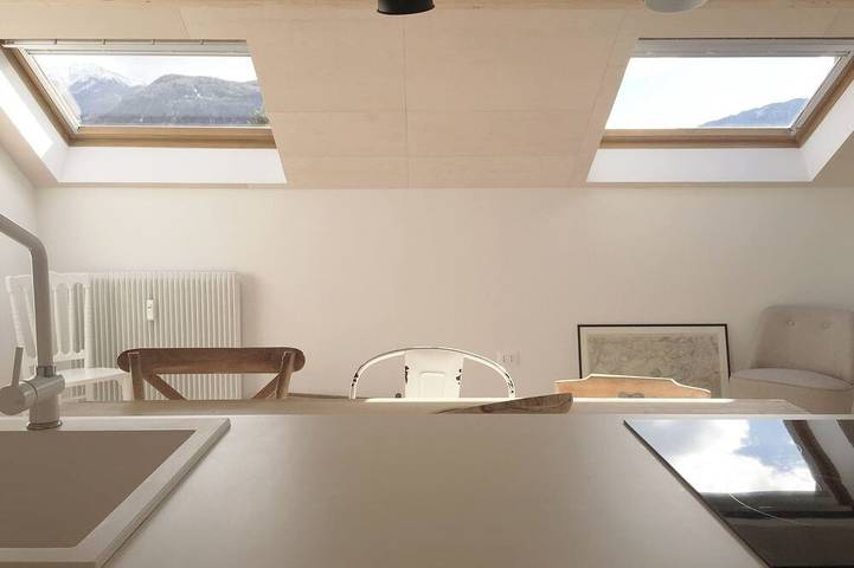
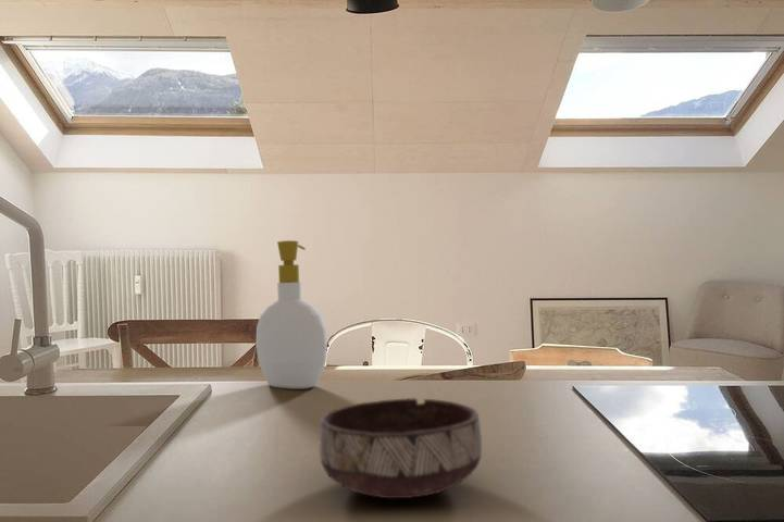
+ soap bottle [254,239,328,390]
+ bowl [319,397,483,499]
